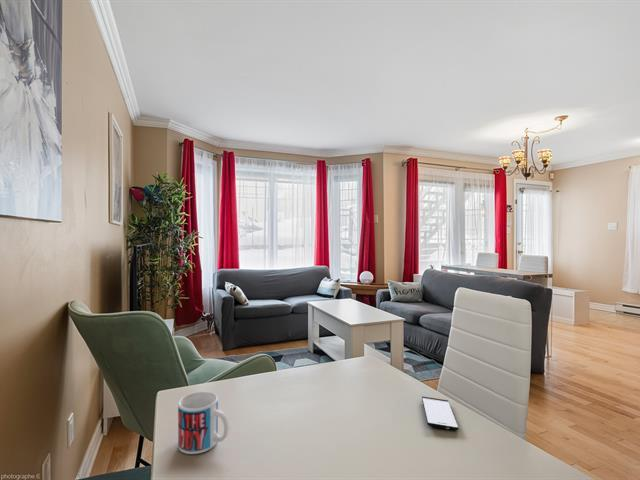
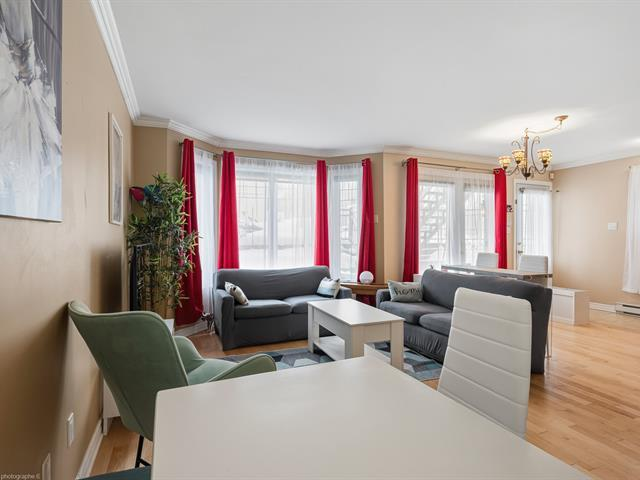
- mug [177,391,230,455]
- smartphone [421,396,459,431]
